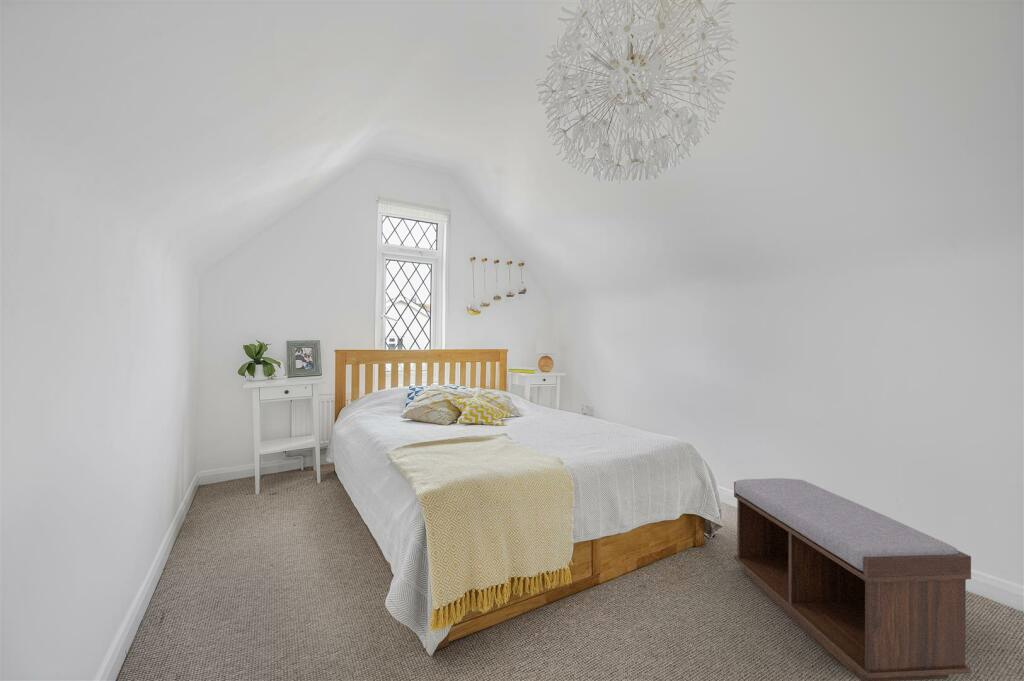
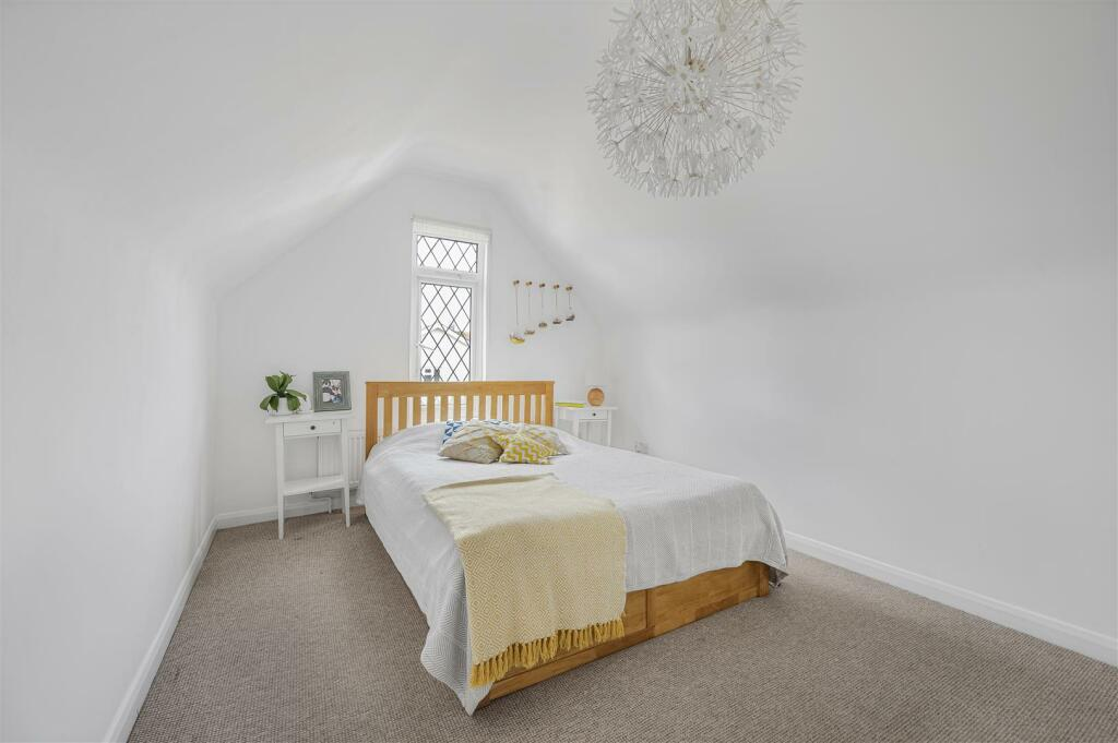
- bench [733,477,972,681]
